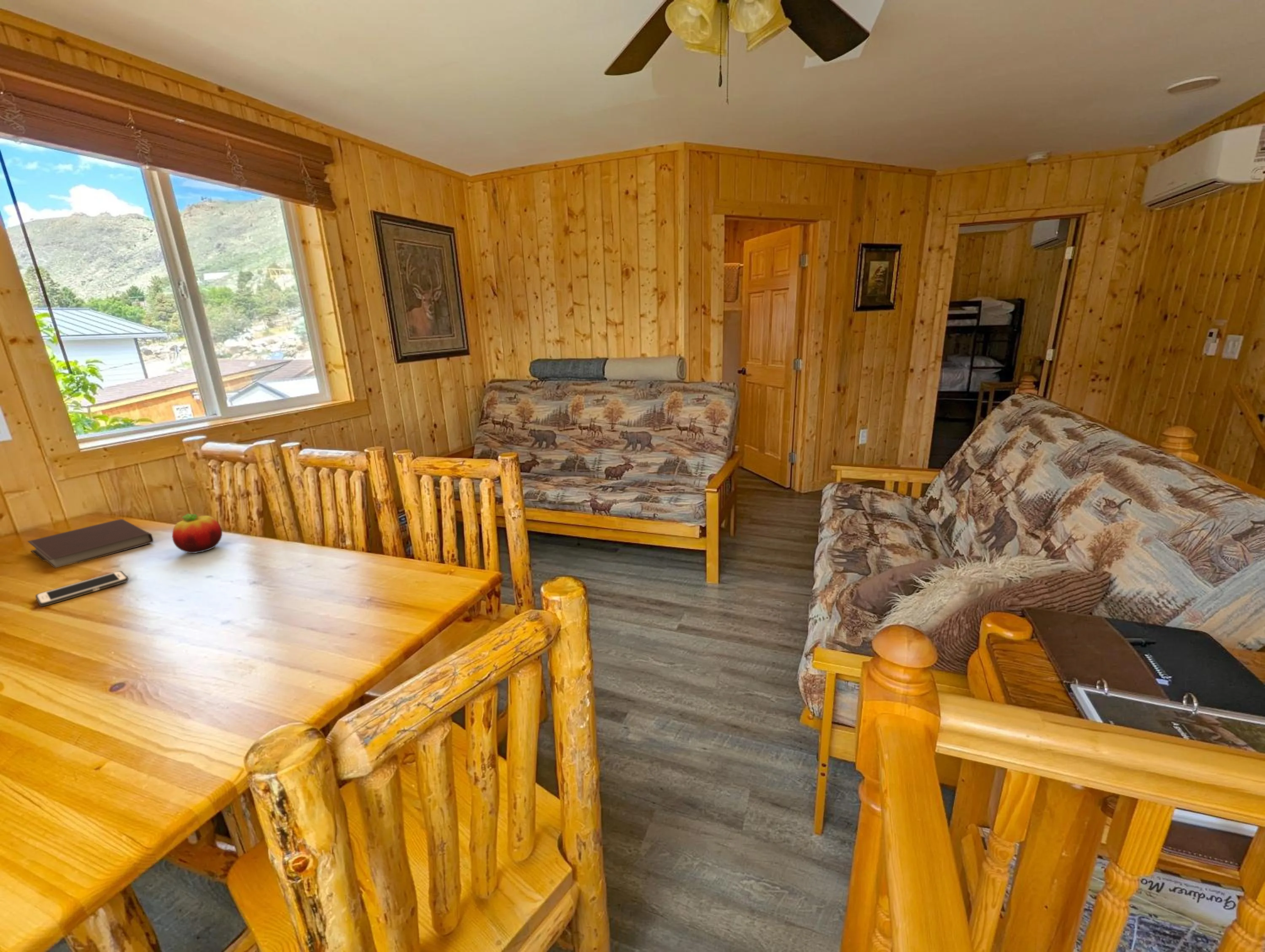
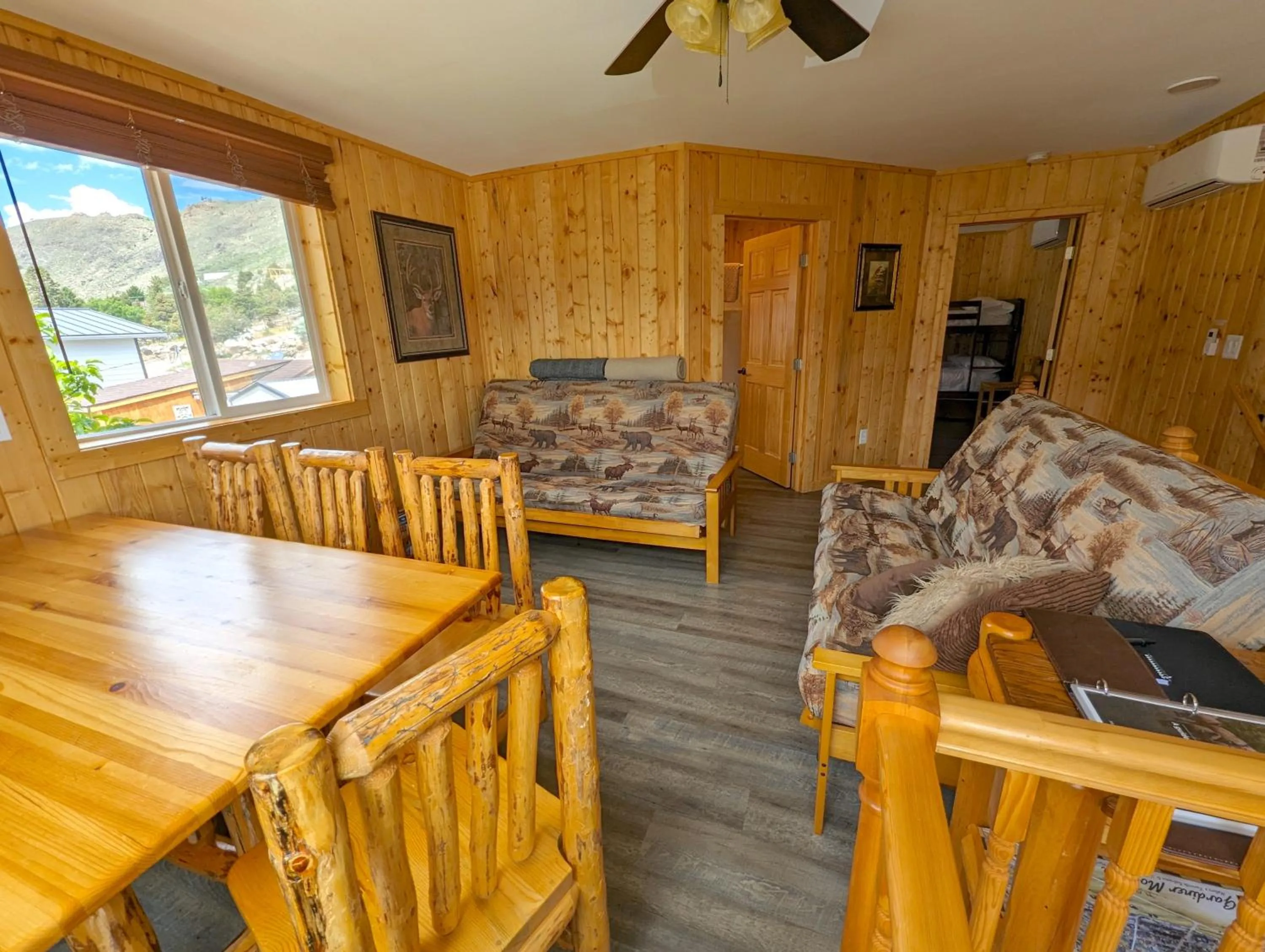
- cell phone [35,570,129,607]
- fruit [172,513,223,554]
- notebook [27,519,154,569]
